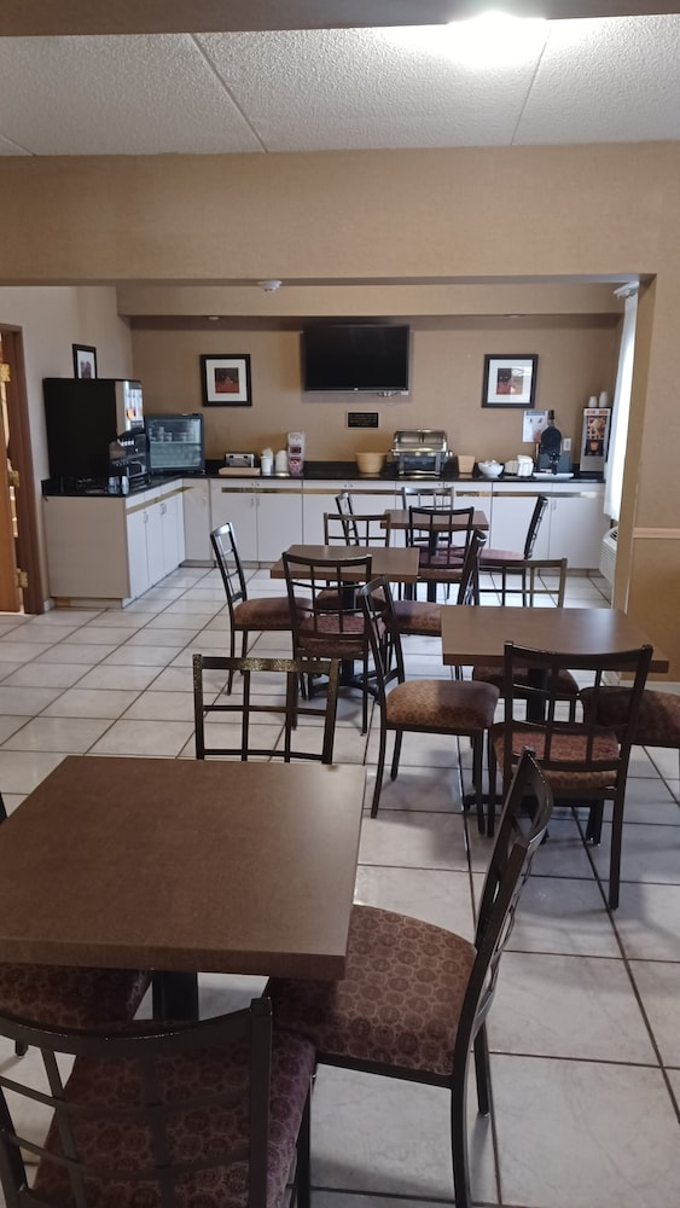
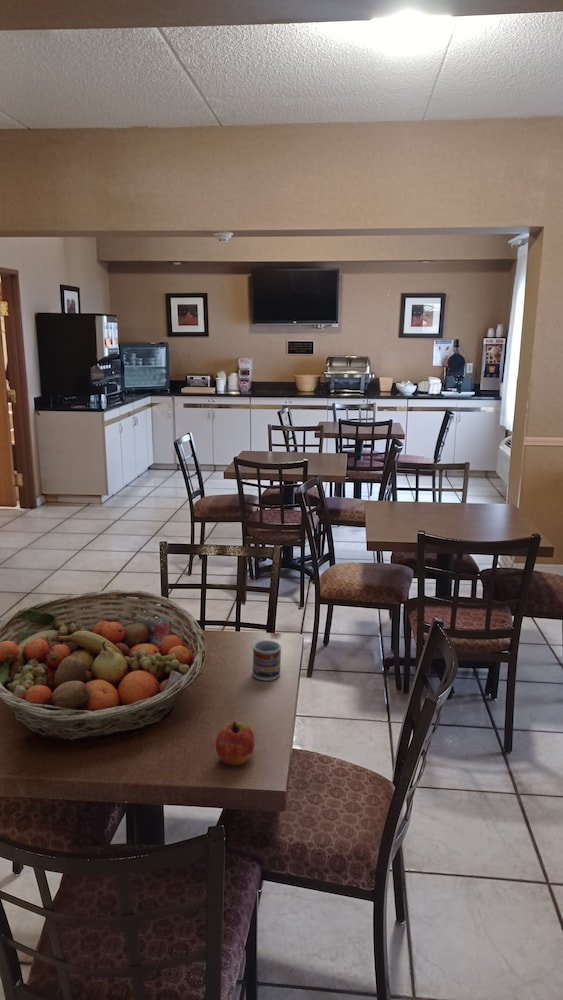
+ apple [215,721,255,766]
+ fruit basket [0,589,209,743]
+ cup [252,639,282,682]
